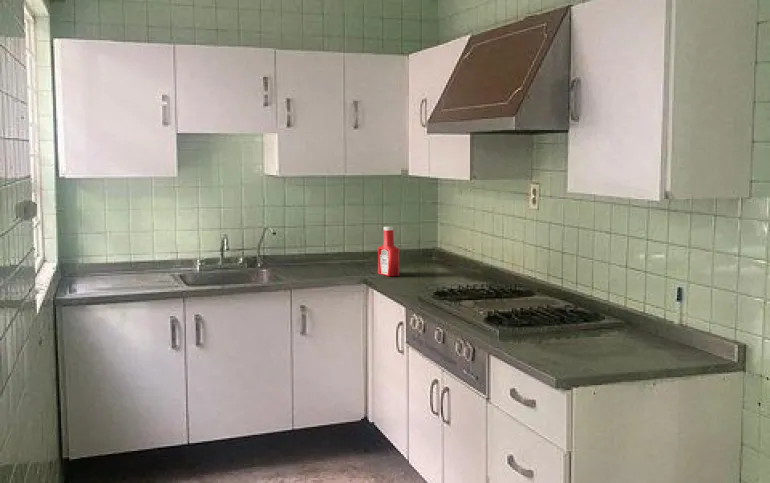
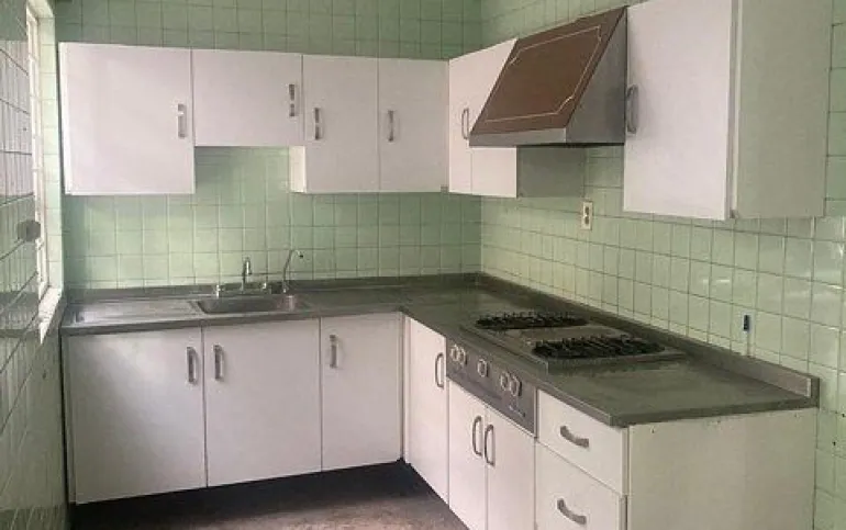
- soap bottle [377,226,400,277]
